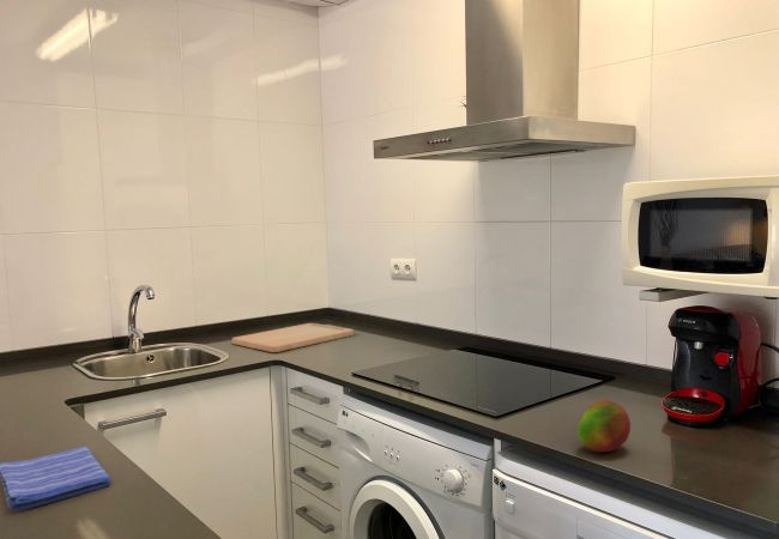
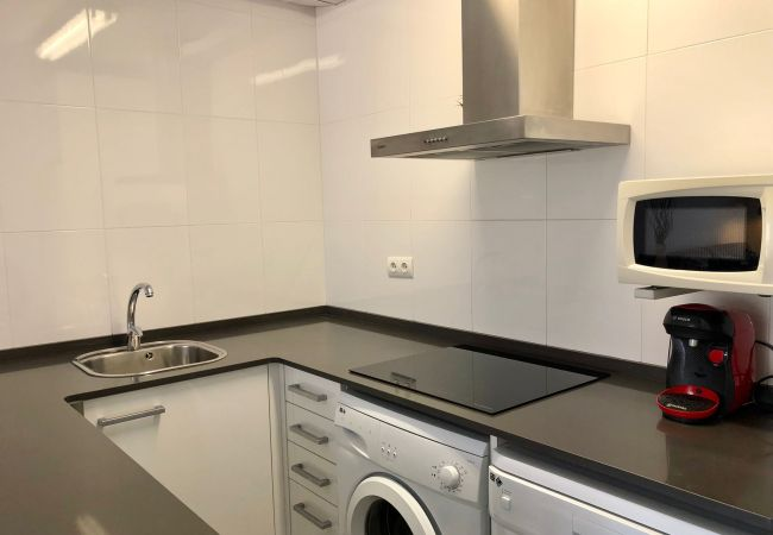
- cutting board [231,322,355,353]
- fruit [576,399,632,453]
- dish towel [0,444,113,513]
